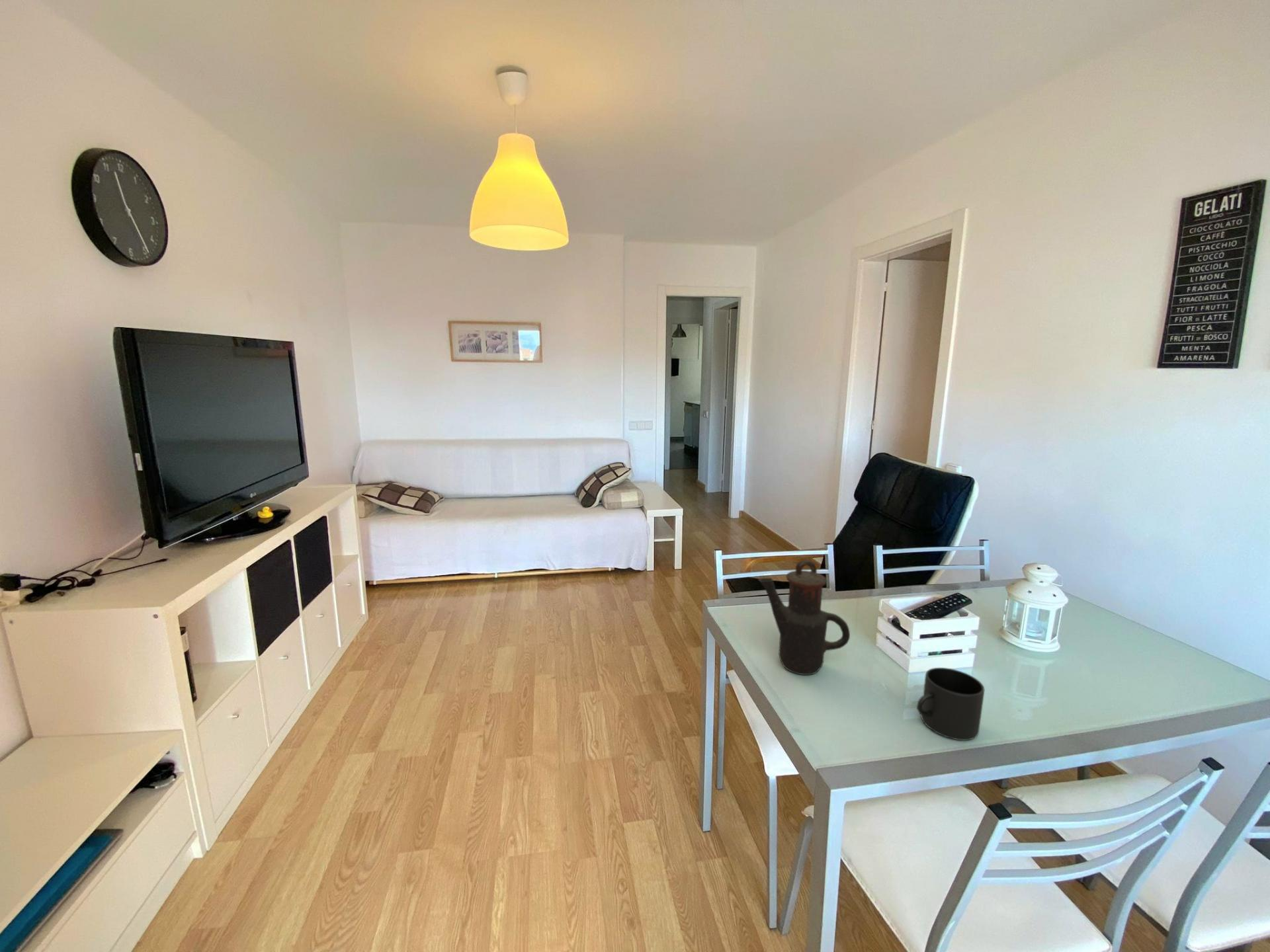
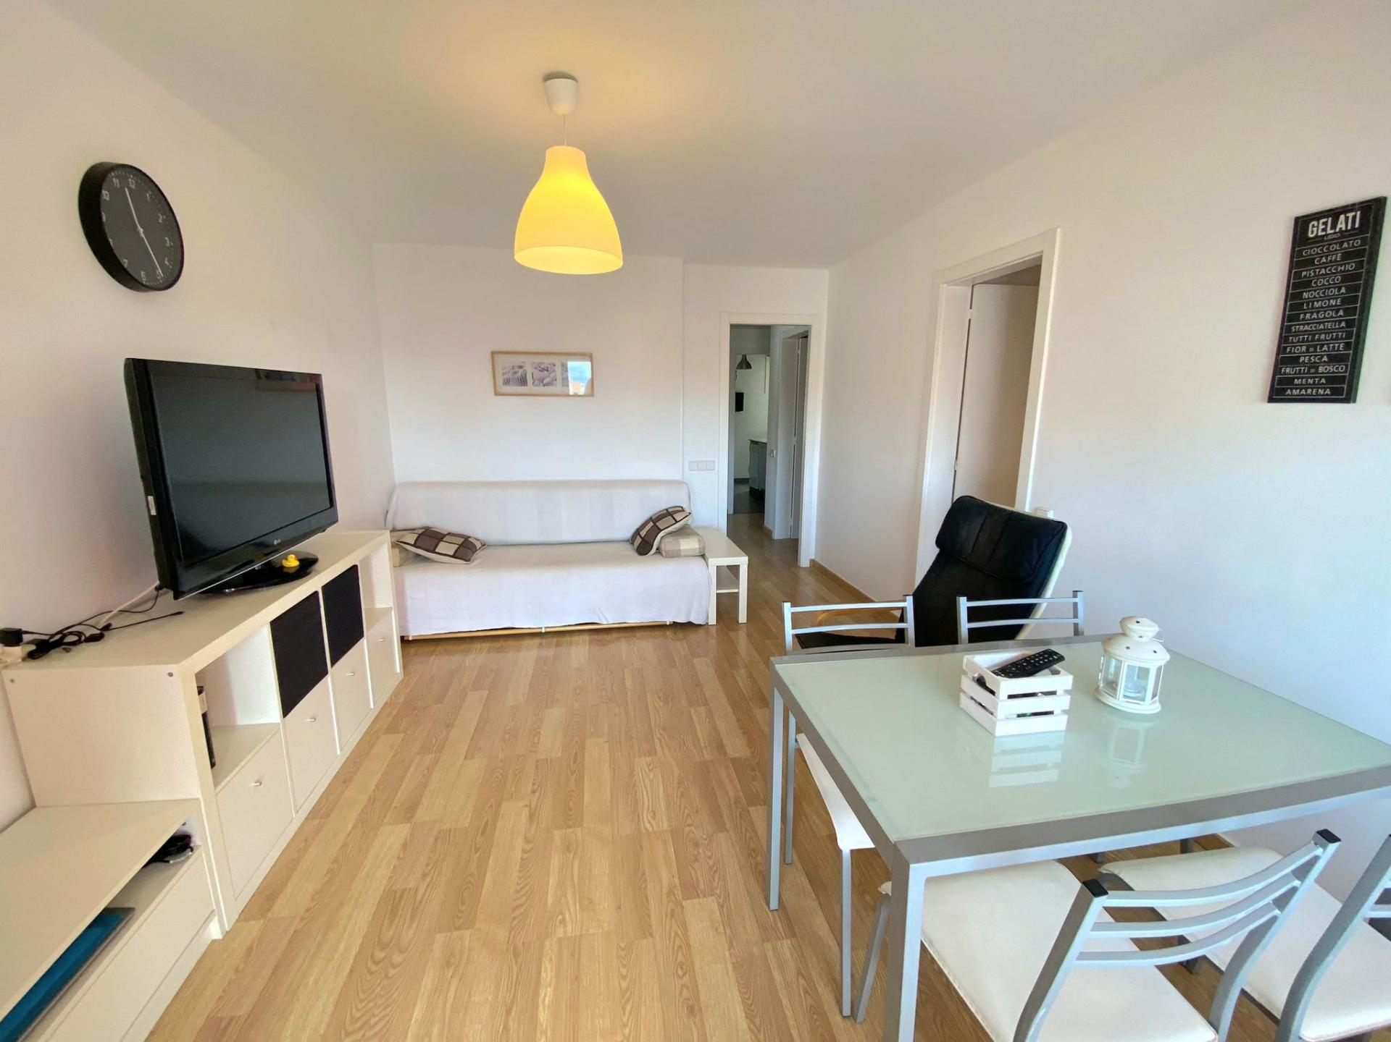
- mug [916,667,985,741]
- teapot [758,559,851,676]
